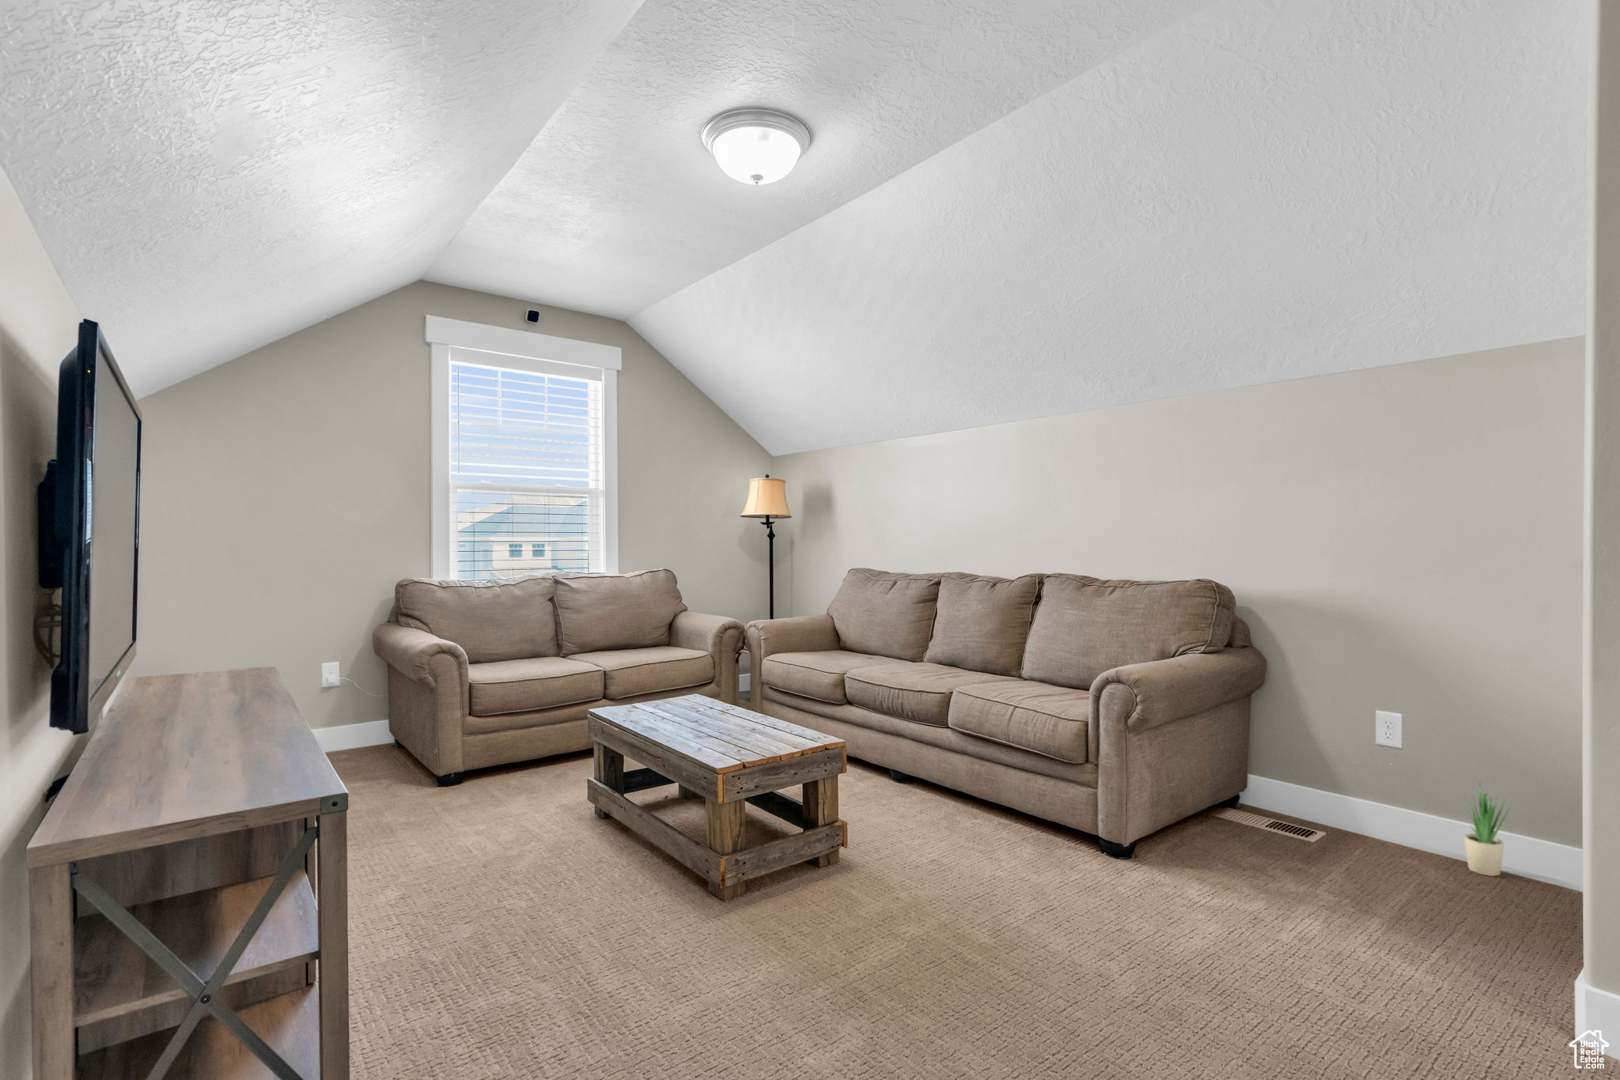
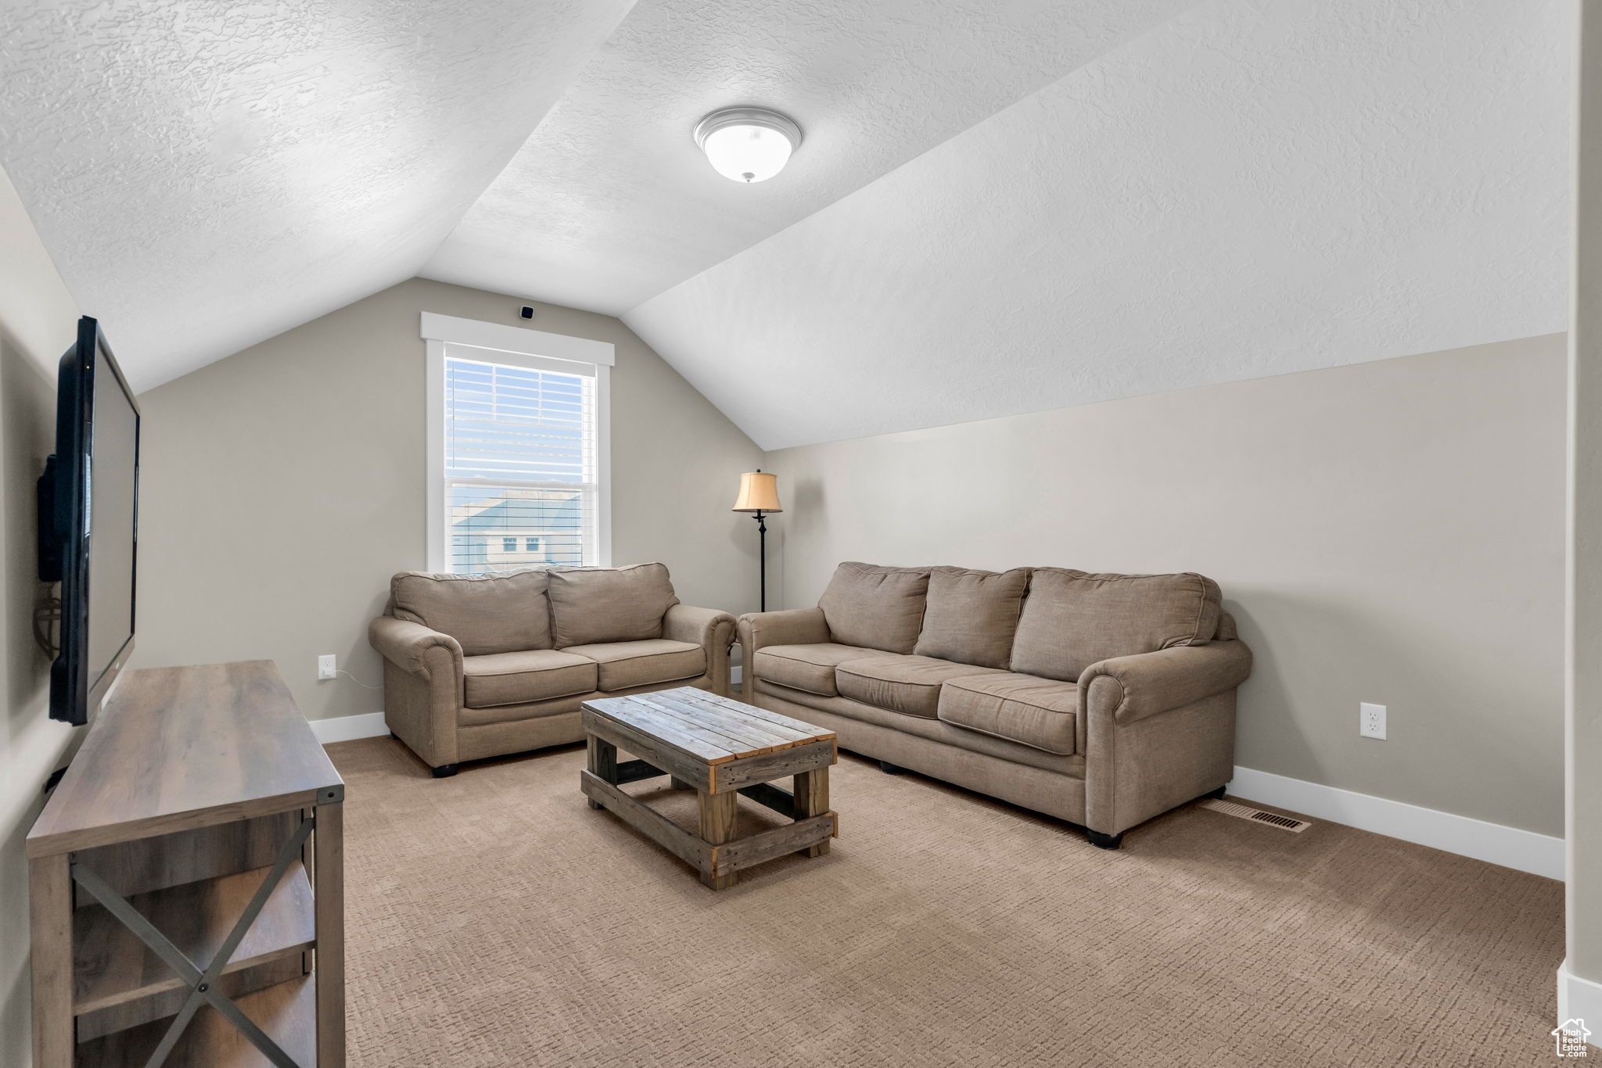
- potted plant [1463,782,1513,876]
